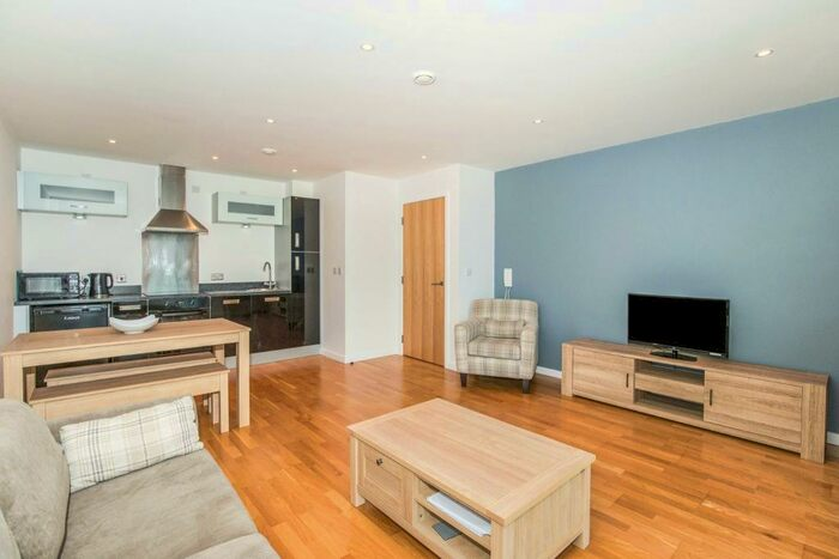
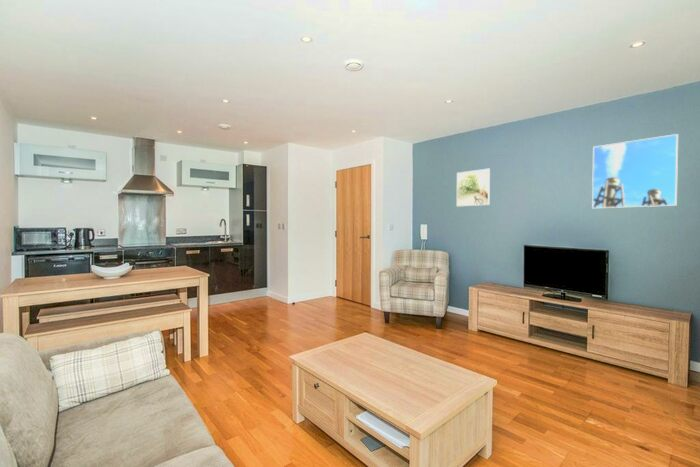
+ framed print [591,133,679,209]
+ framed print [456,168,491,207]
